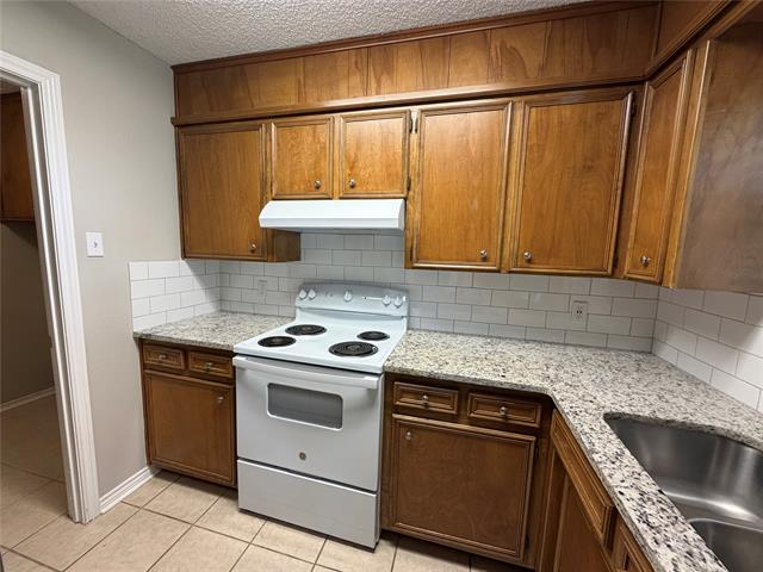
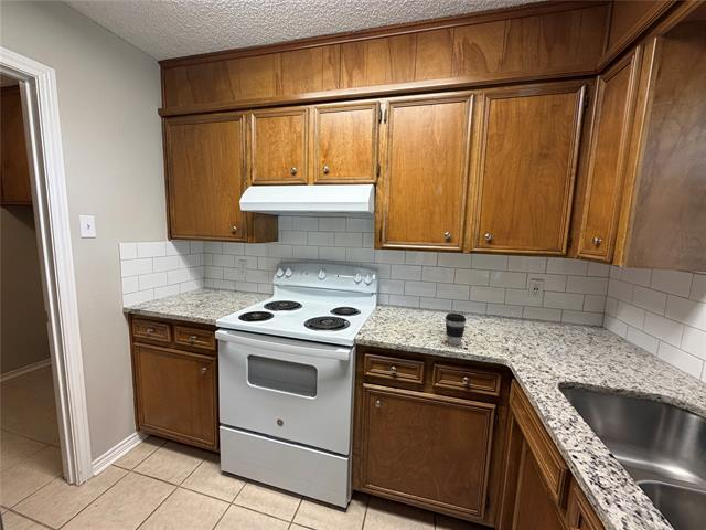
+ coffee cup [445,312,467,346]
